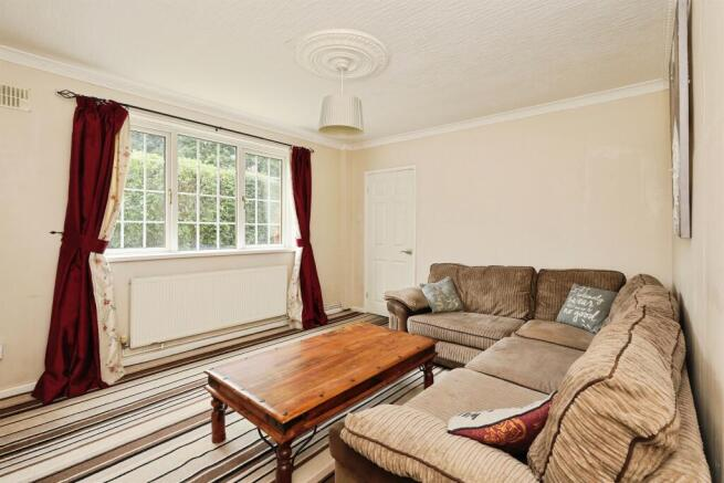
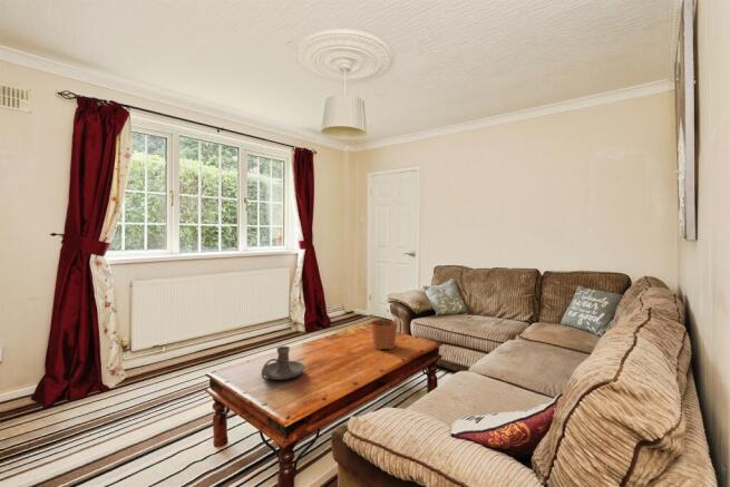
+ candle holder [261,345,305,381]
+ plant pot [370,309,398,351]
